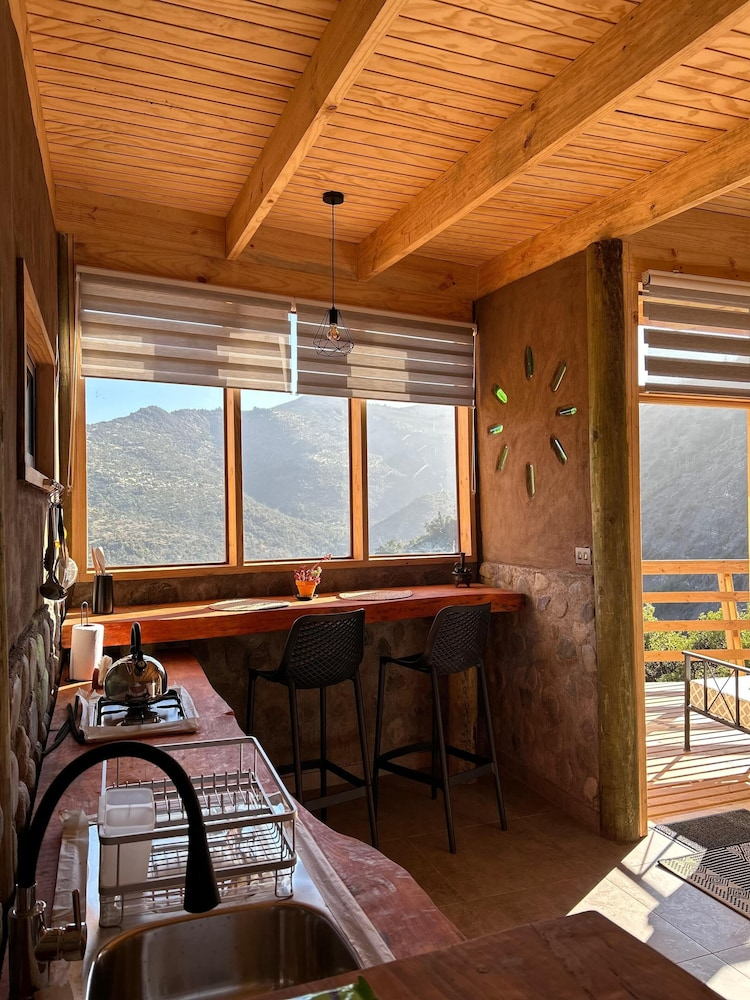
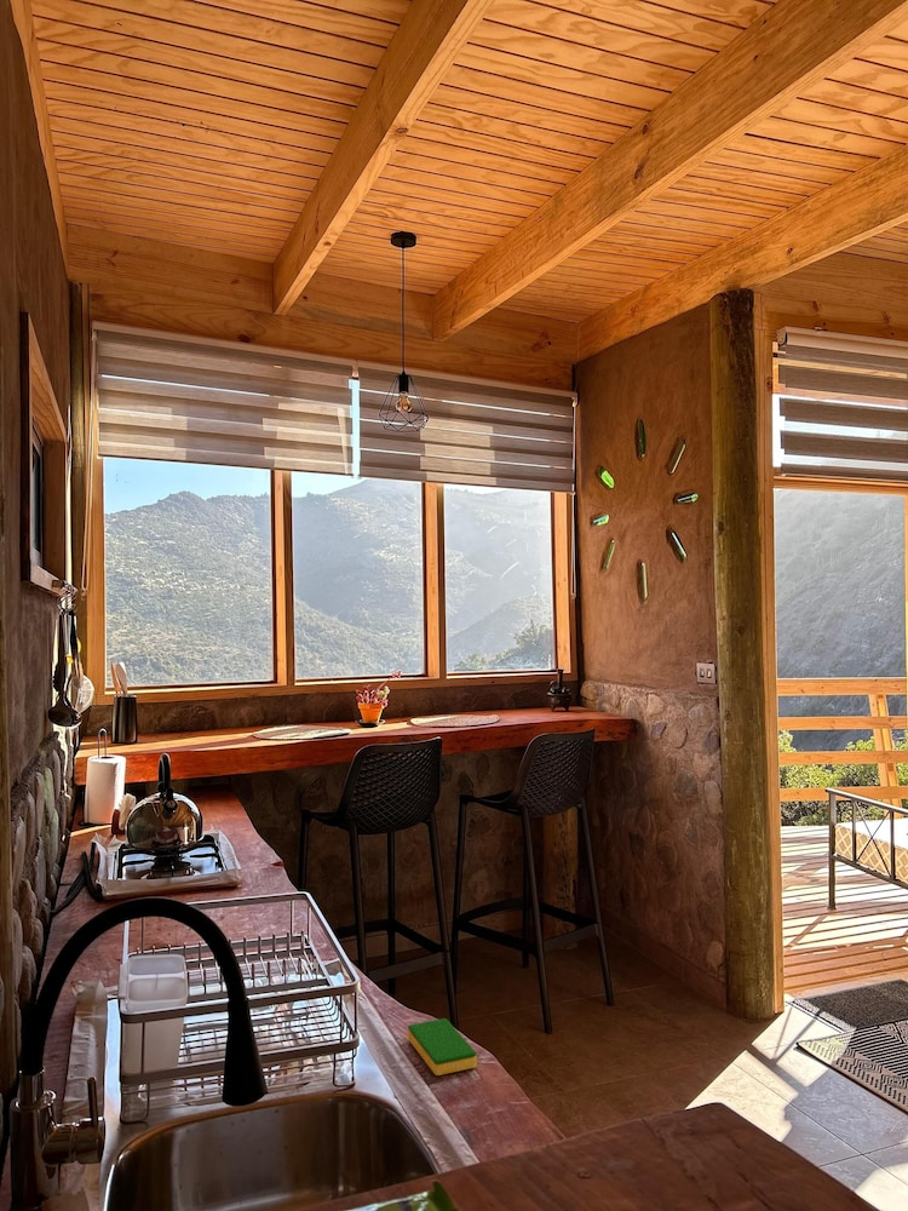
+ dish sponge [407,1017,477,1077]
